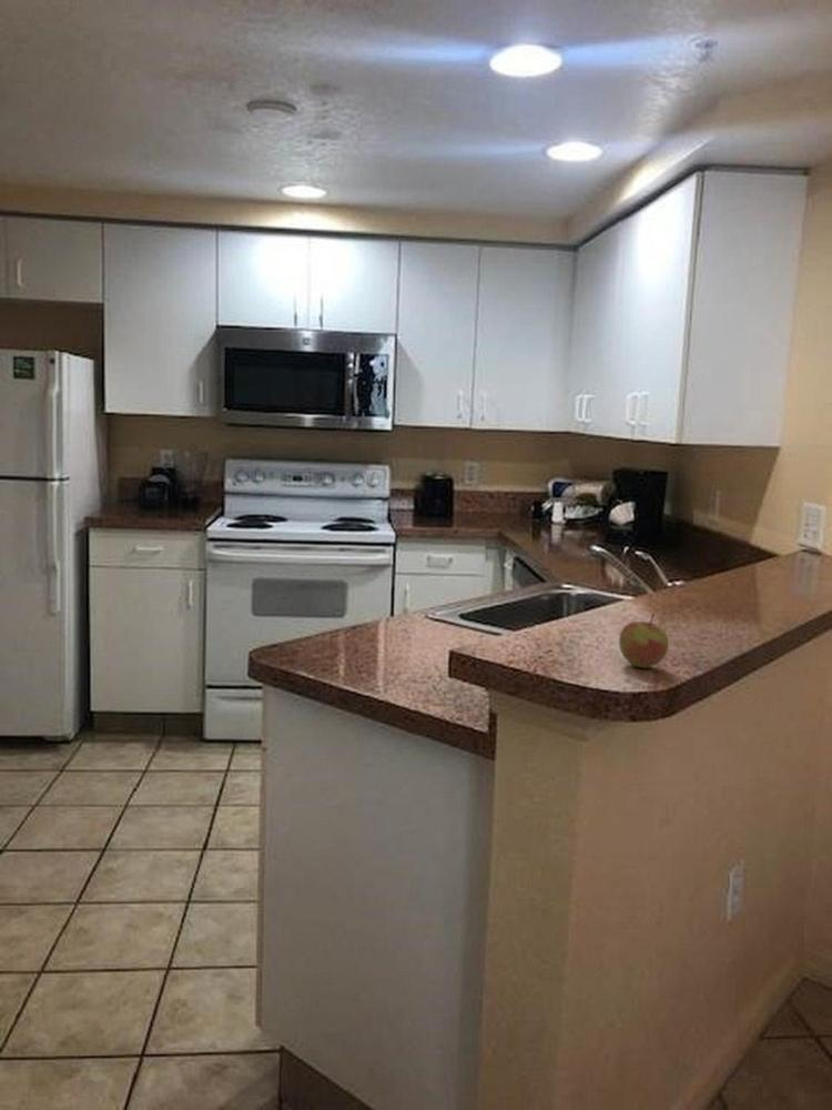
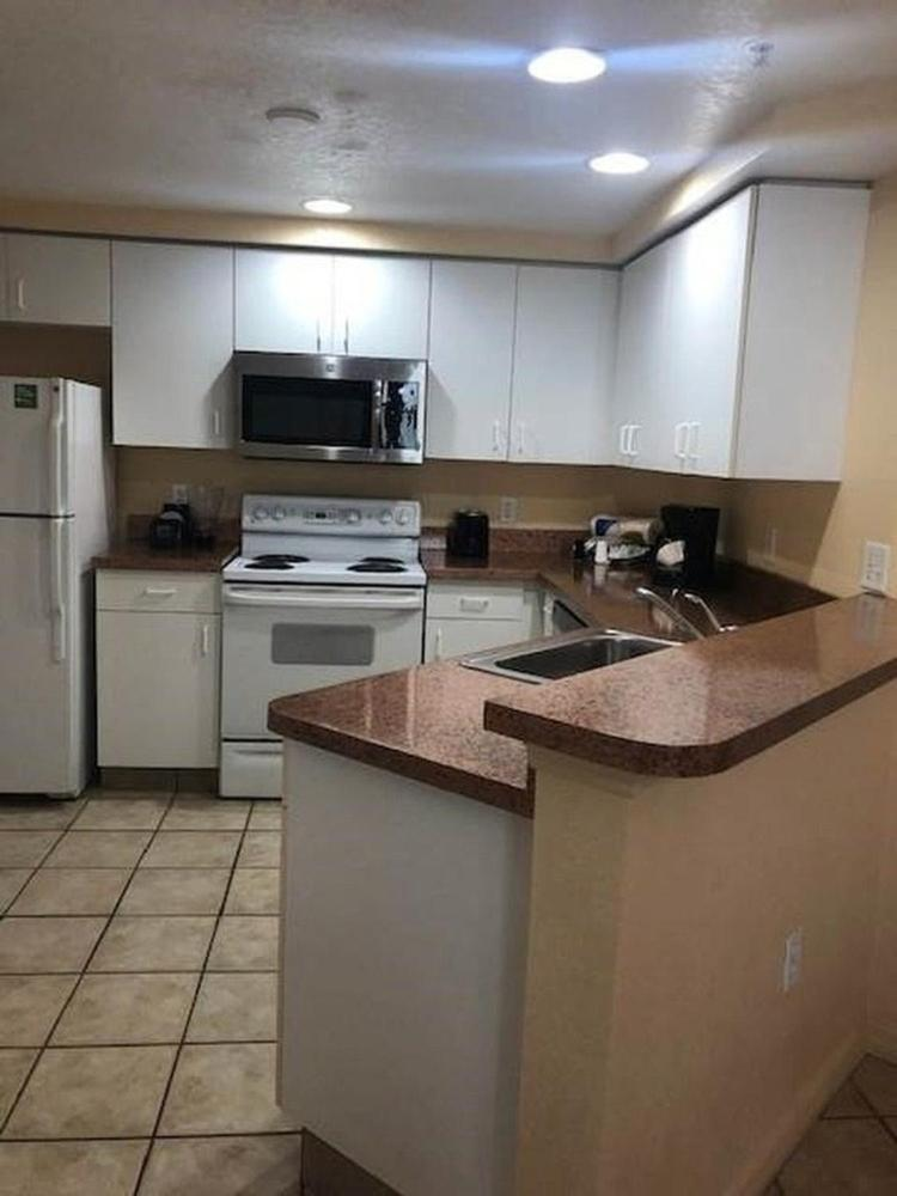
- apple [618,613,670,669]
